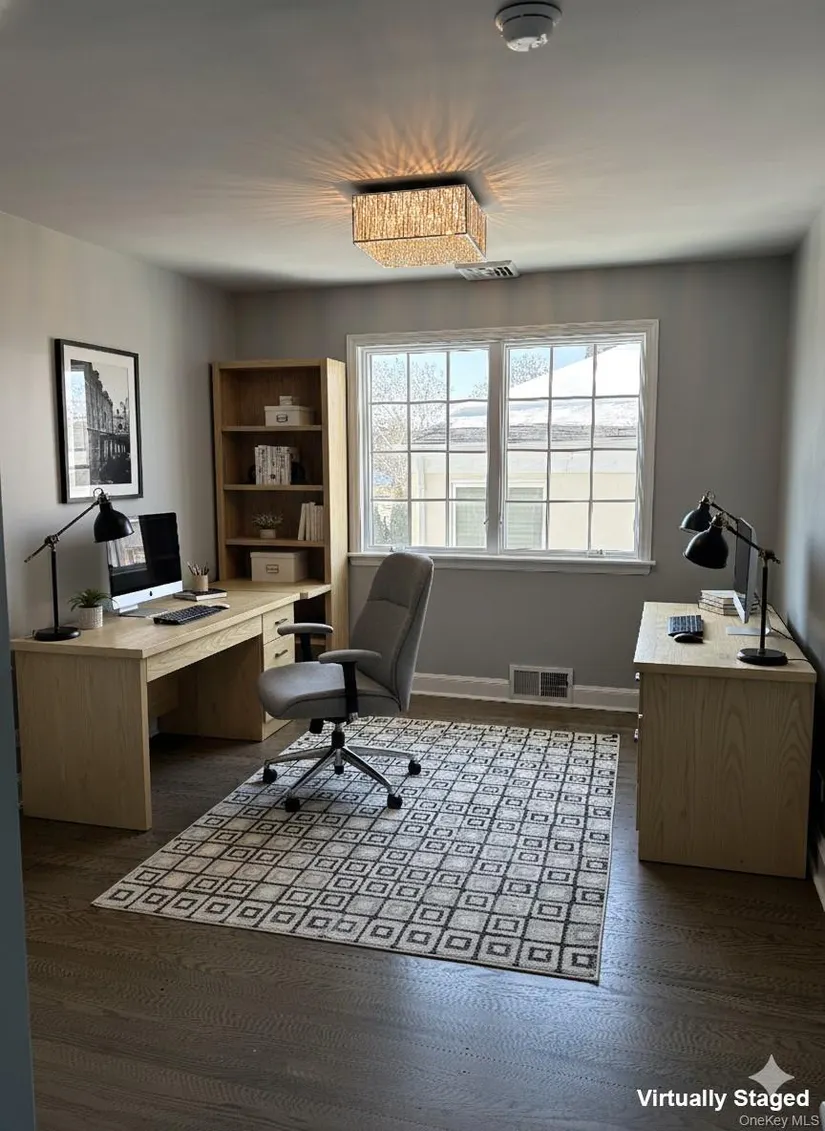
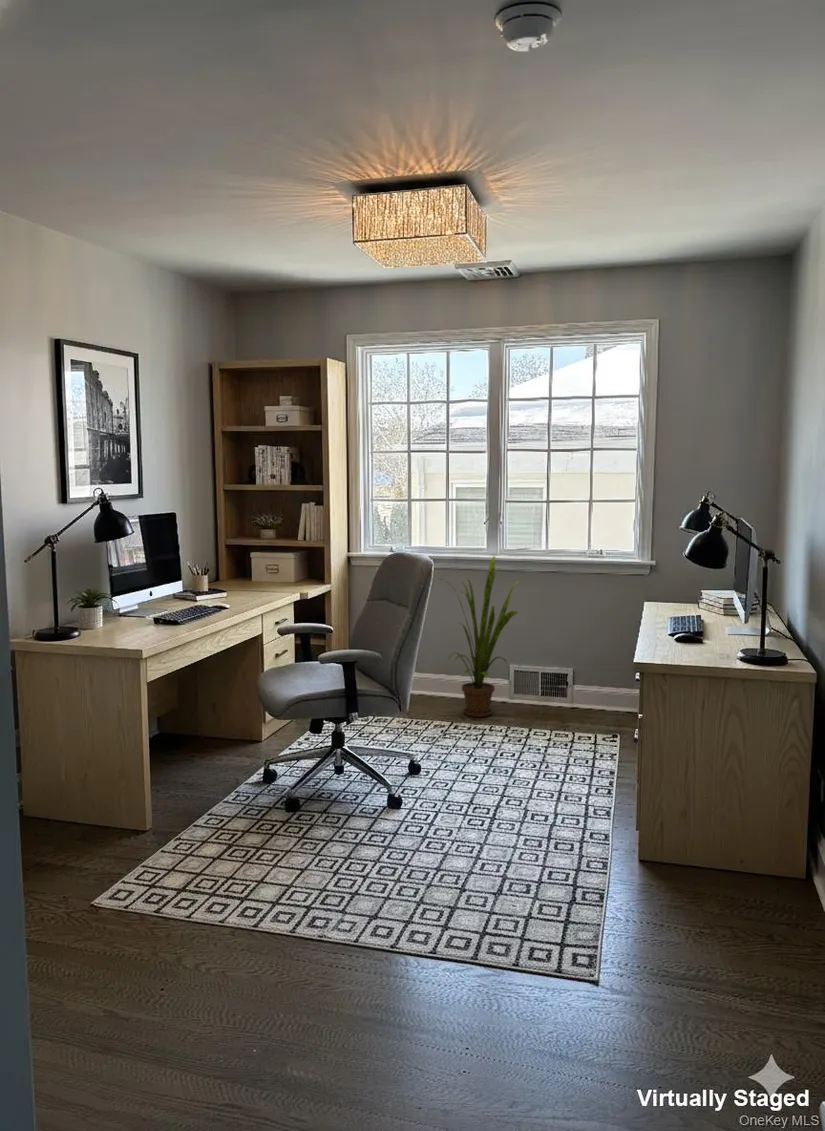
+ house plant [439,555,523,718]
